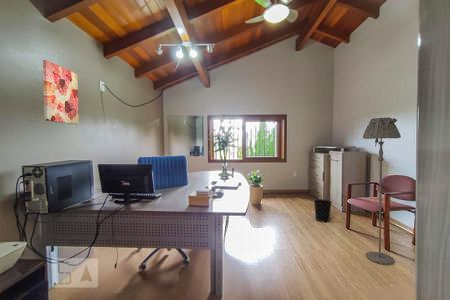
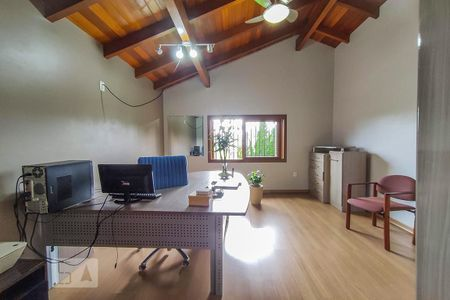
- floor lamp [362,116,402,266]
- wastebasket [313,198,333,223]
- wall art [42,59,80,125]
